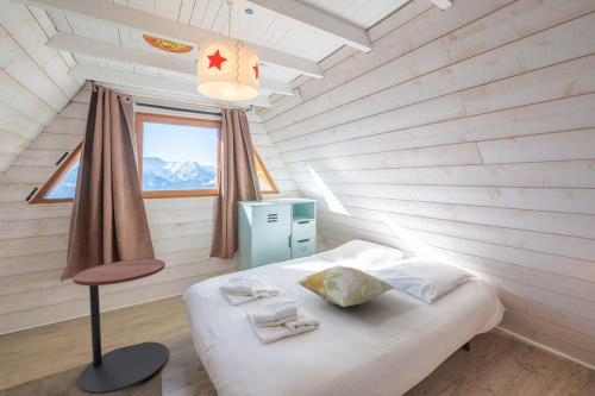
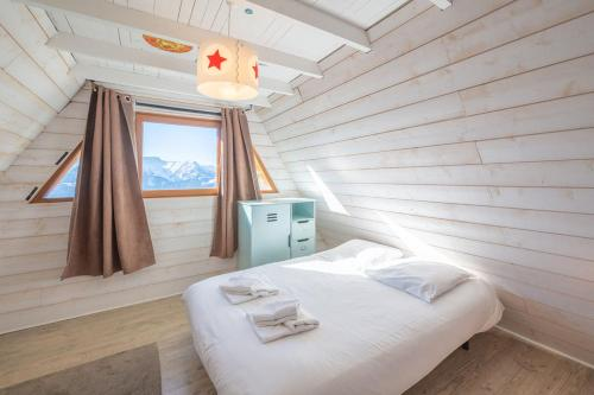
- decorative pillow [294,264,396,308]
- side table [71,258,169,395]
